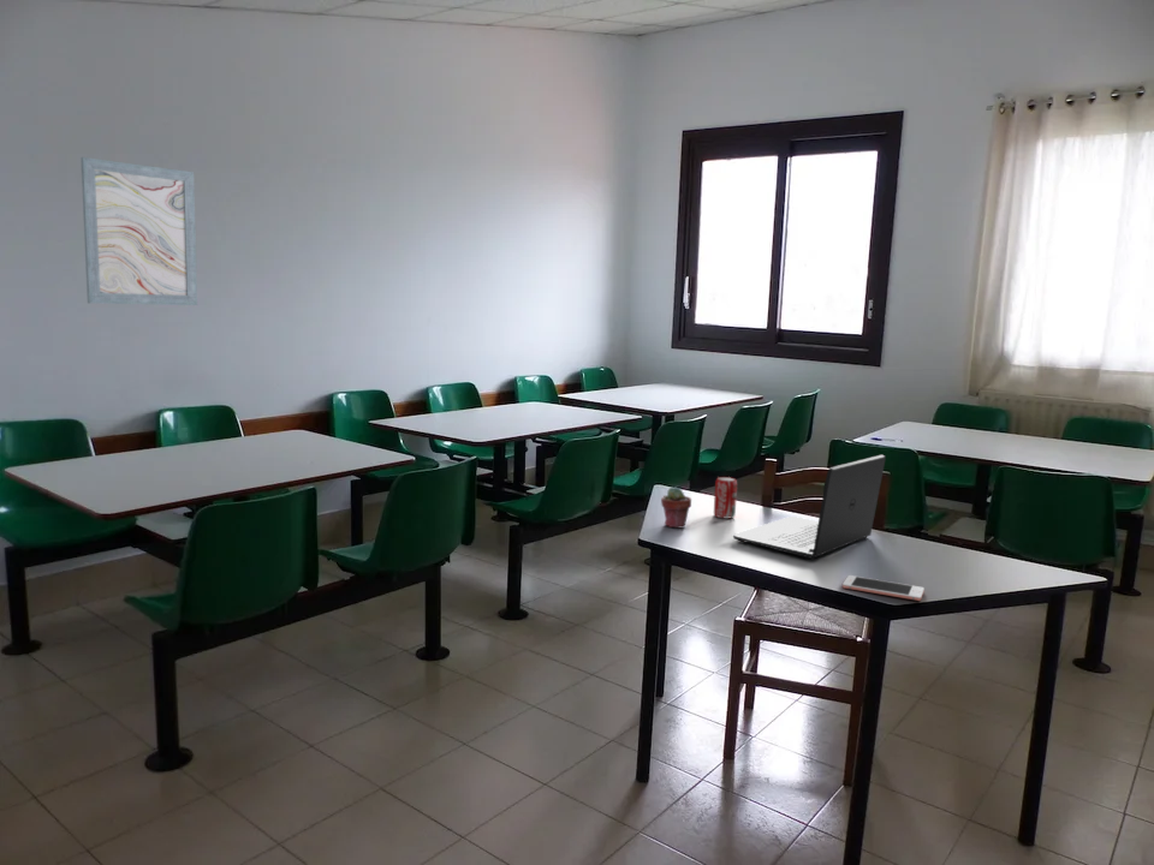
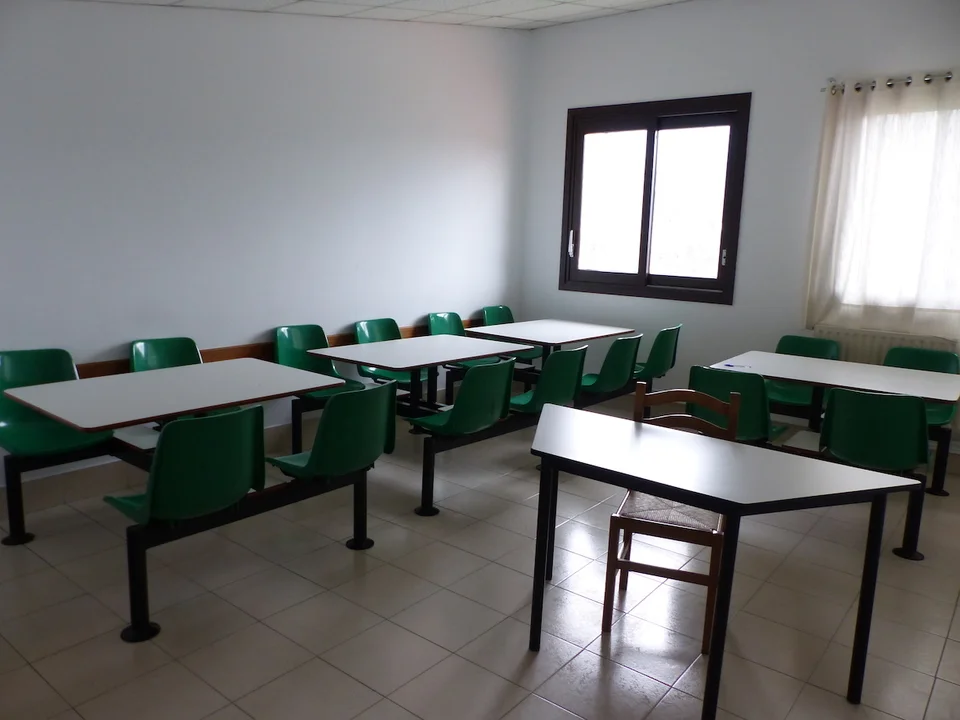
- cell phone [841,574,926,602]
- laptop [732,454,886,560]
- potted succulent [660,485,692,530]
- wall art [79,156,198,306]
- beverage can [713,476,738,520]
